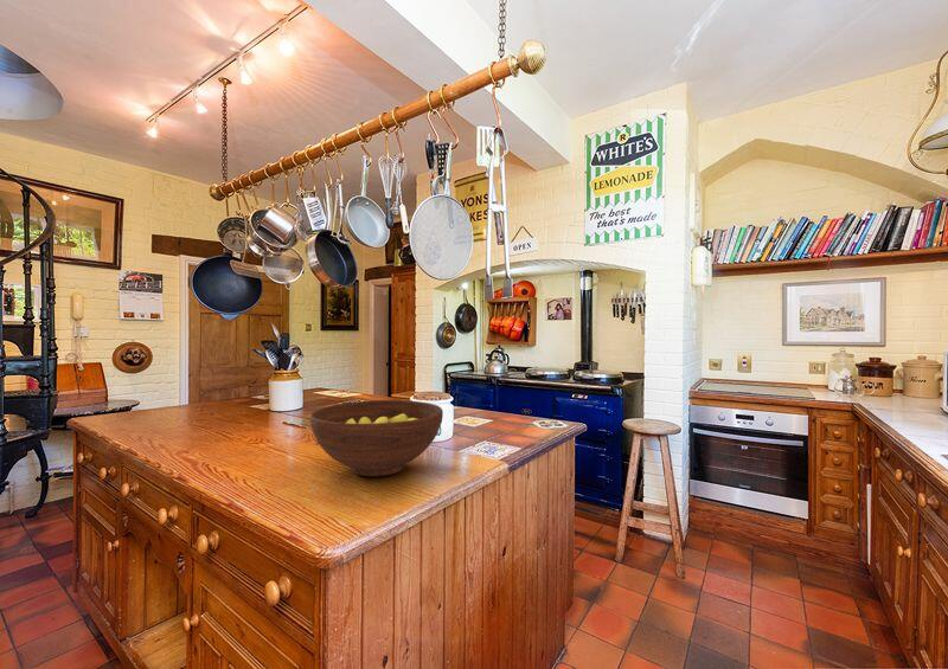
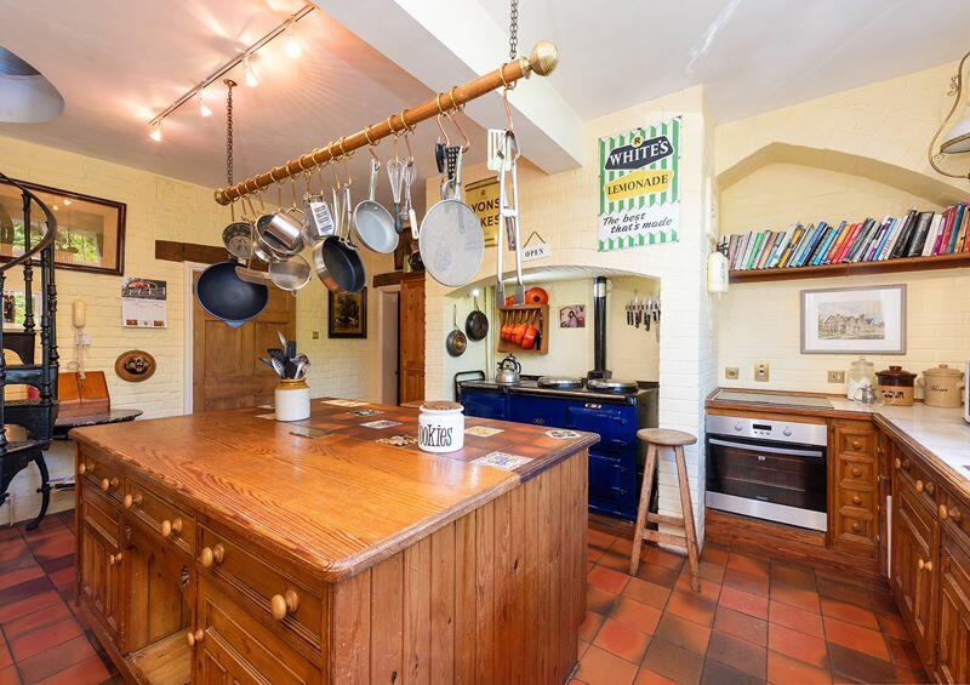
- fruit bowl [309,399,444,477]
